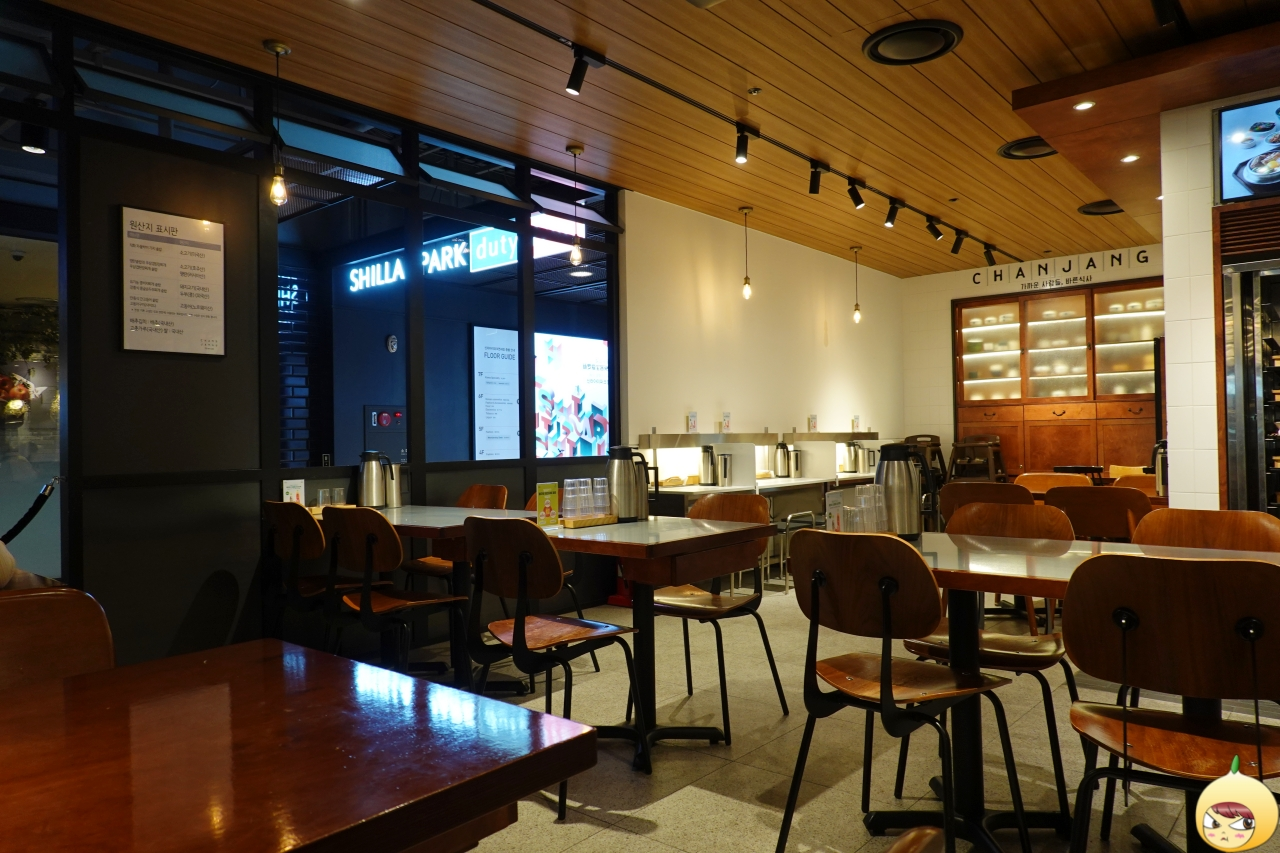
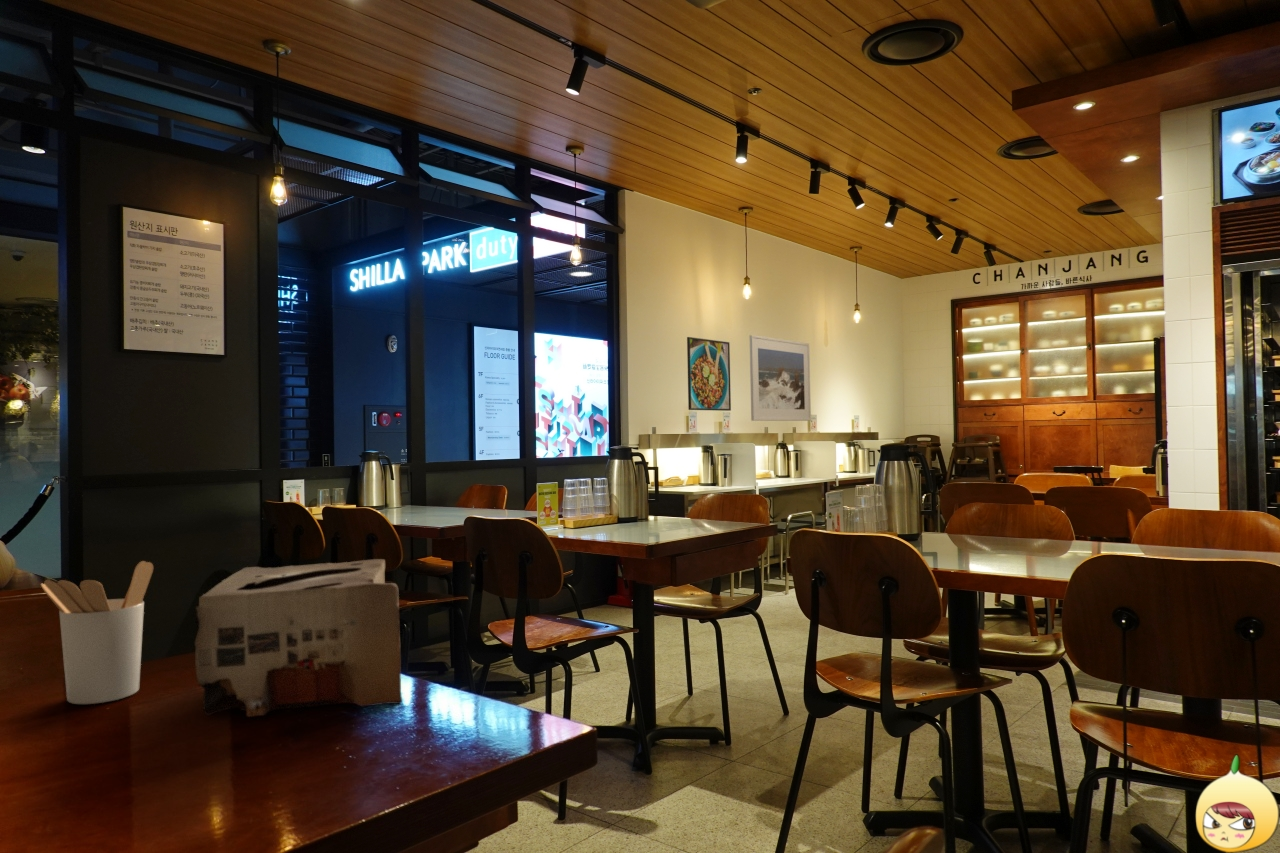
+ tissue box [194,558,403,718]
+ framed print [749,334,812,422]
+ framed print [686,336,732,412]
+ utensil holder [39,560,154,705]
